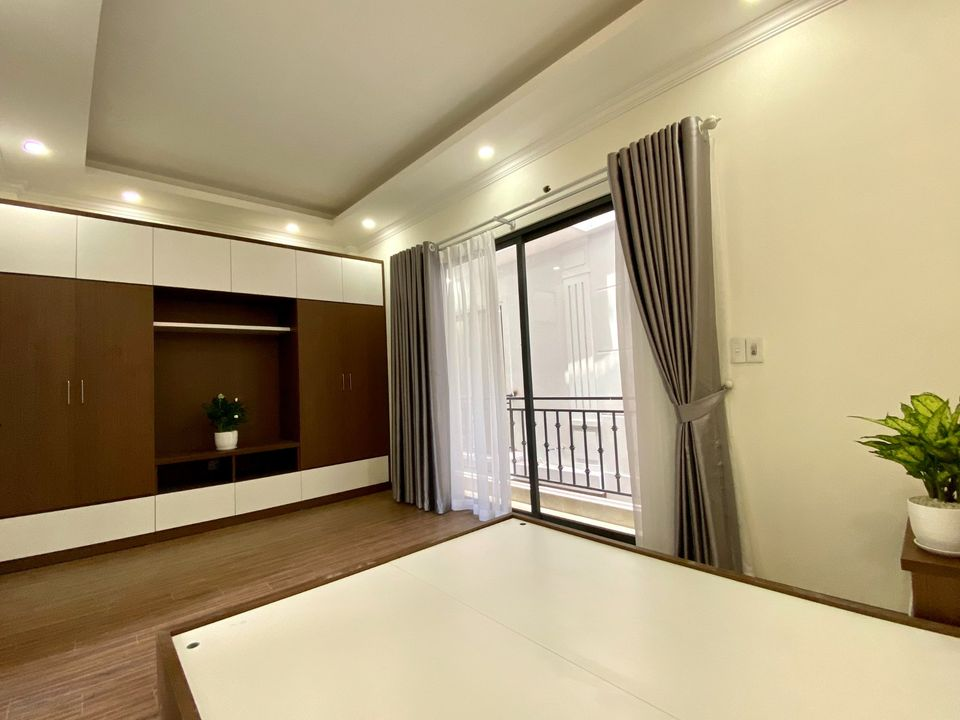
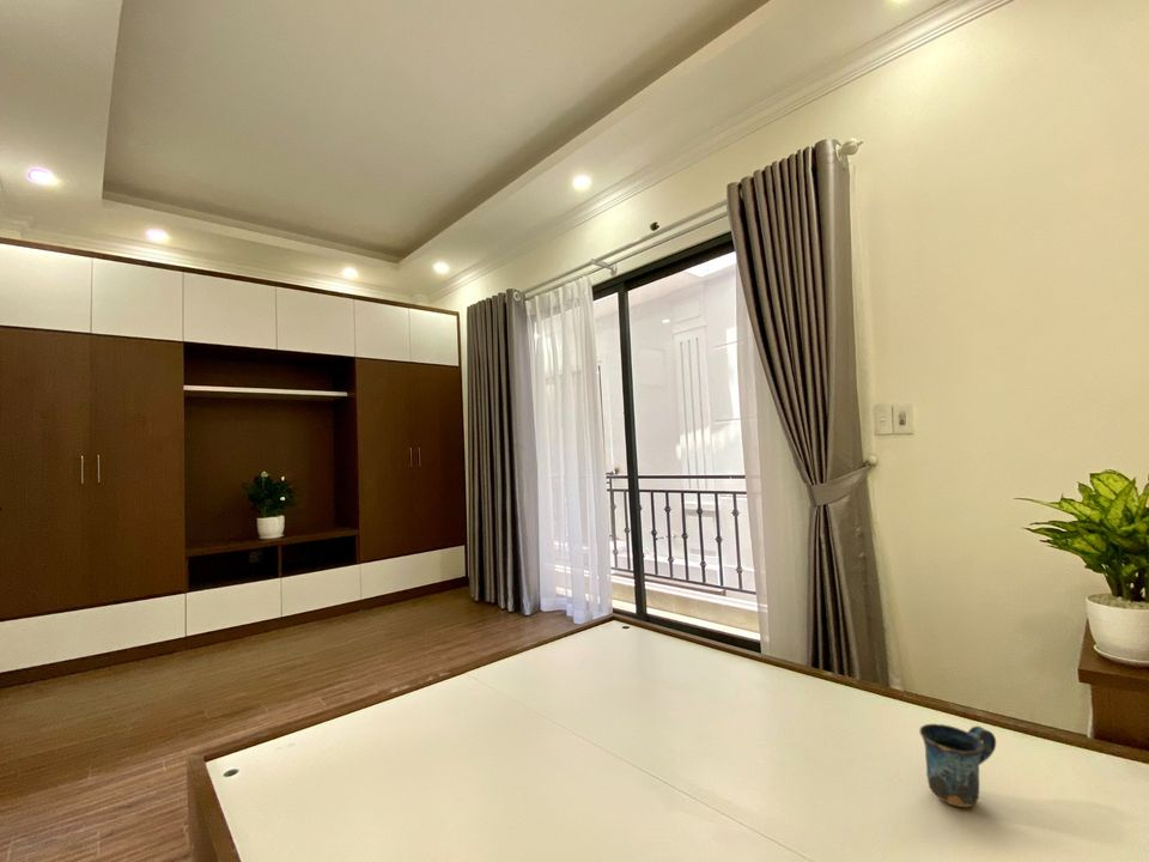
+ mug [918,723,997,808]
